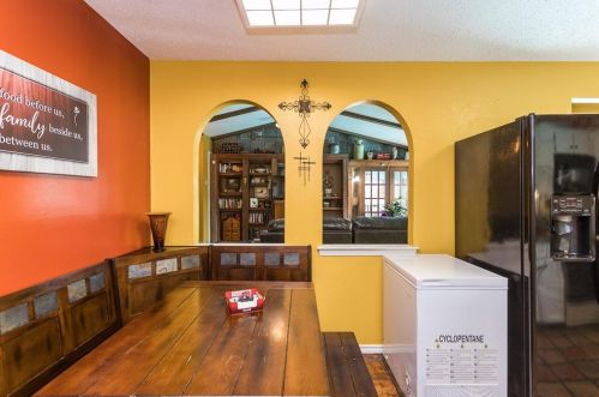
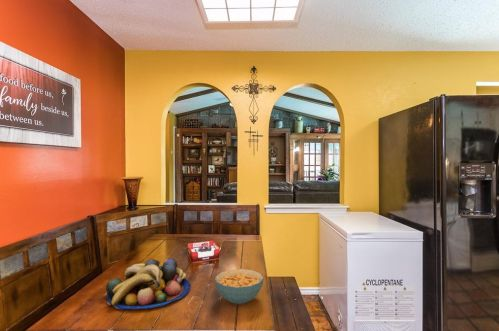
+ cereal bowl [214,268,264,305]
+ fruit bowl [104,257,191,310]
